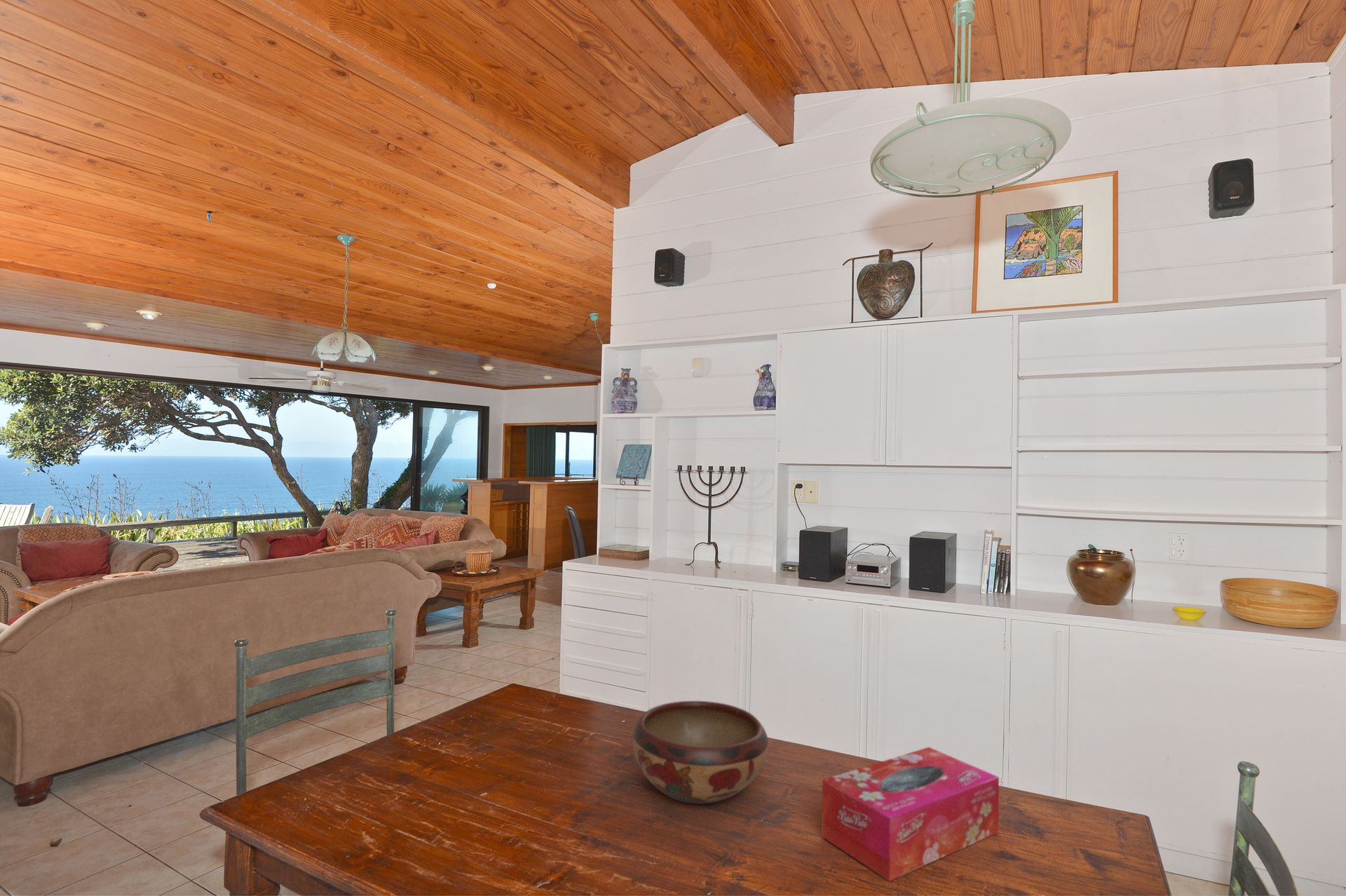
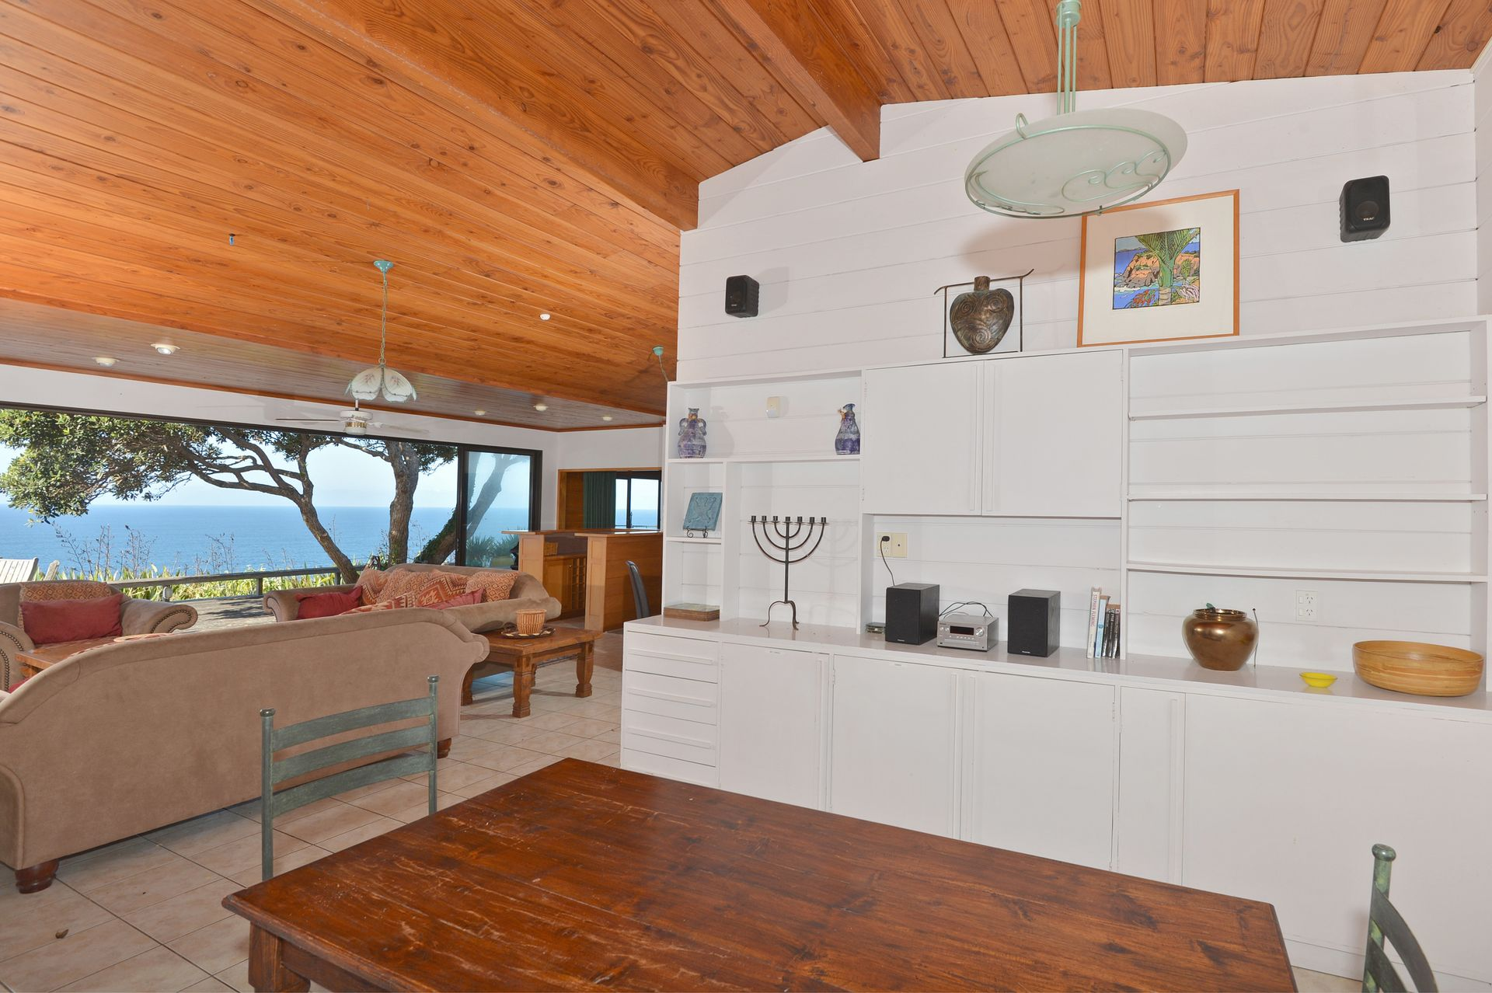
- decorative bowl [632,700,769,805]
- tissue box [821,746,1000,882]
